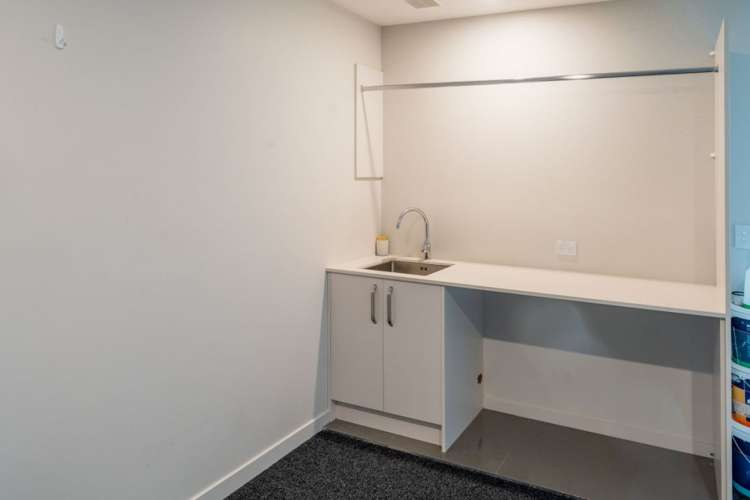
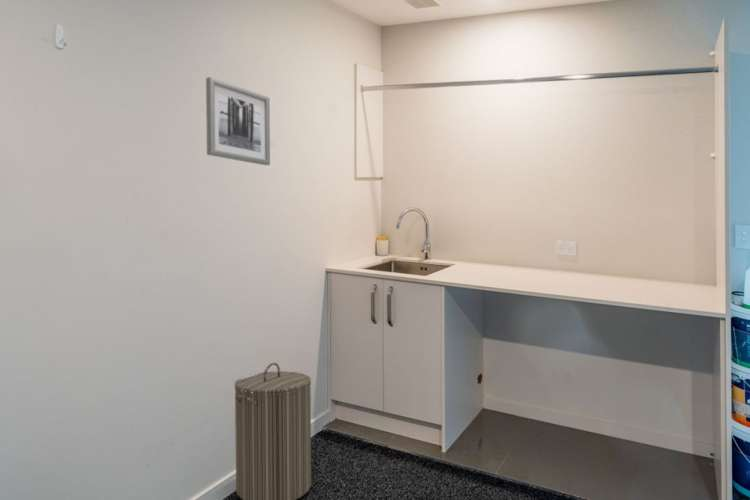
+ laundry hamper [233,362,312,500]
+ wall art [205,76,271,166]
